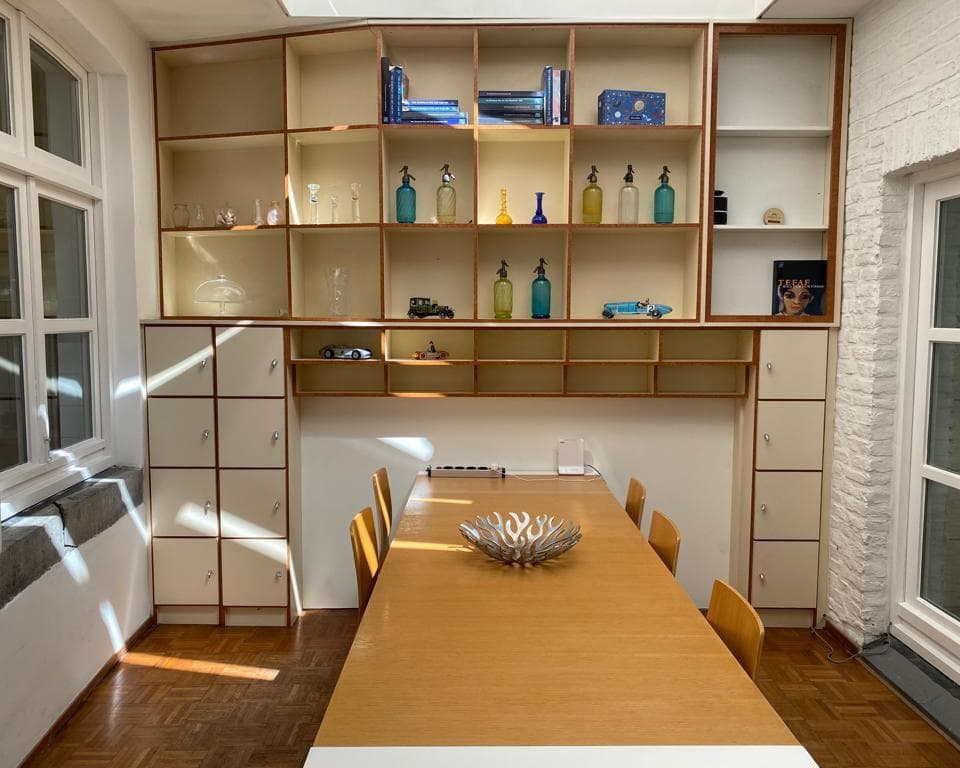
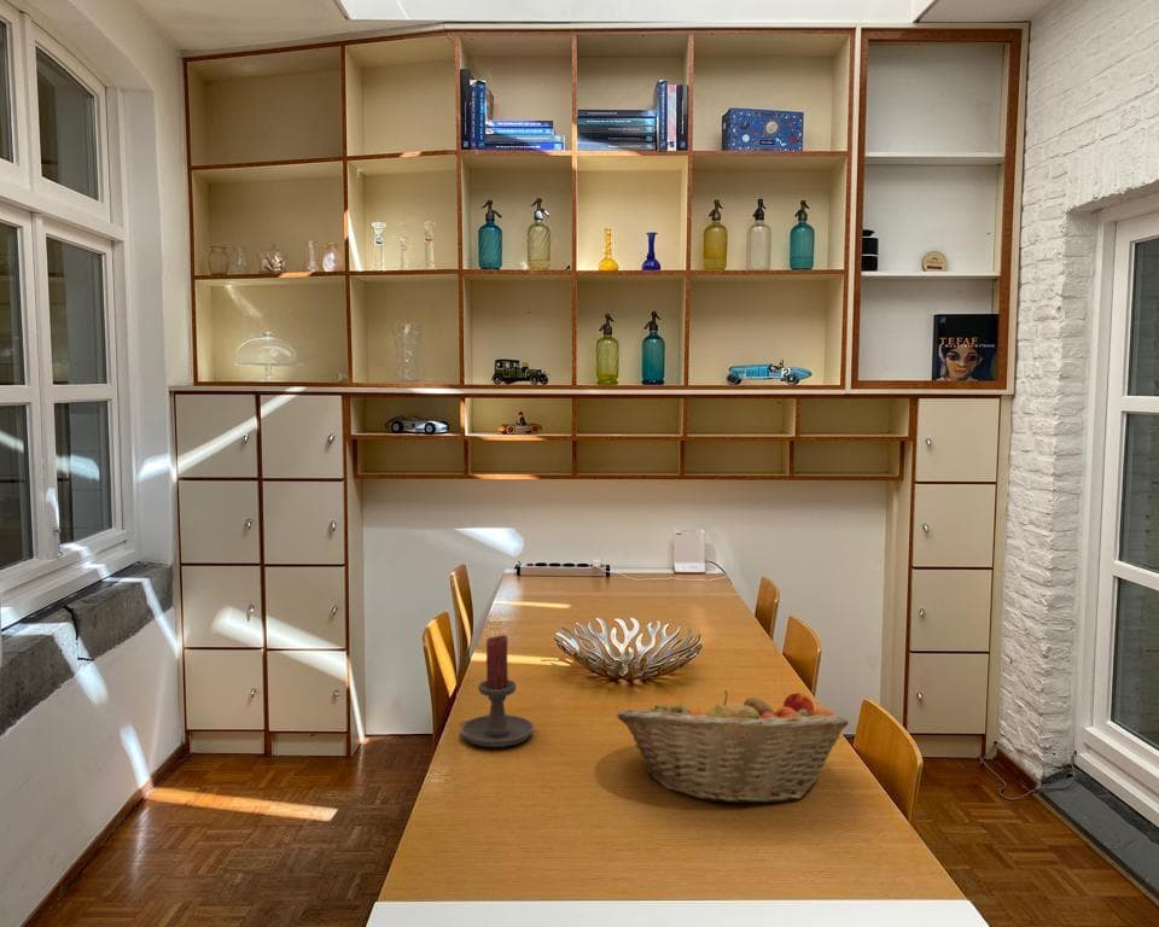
+ fruit basket [616,689,850,805]
+ peach [781,692,815,715]
+ candle holder [460,634,535,748]
